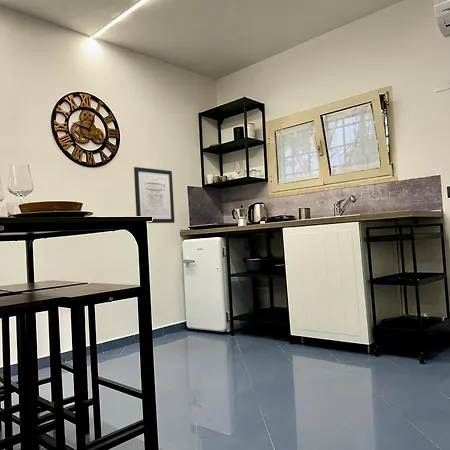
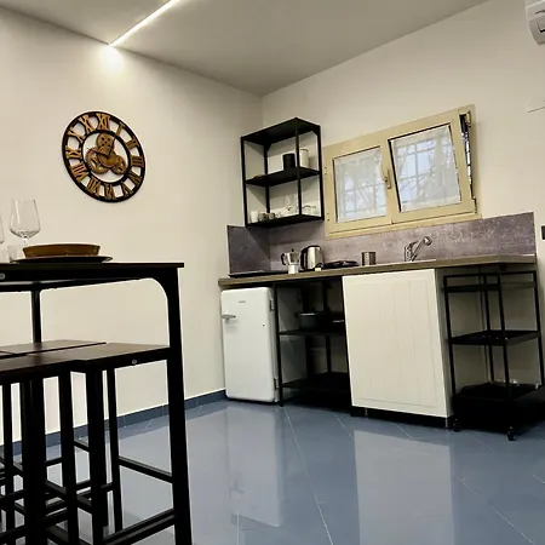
- wall art [133,166,176,224]
